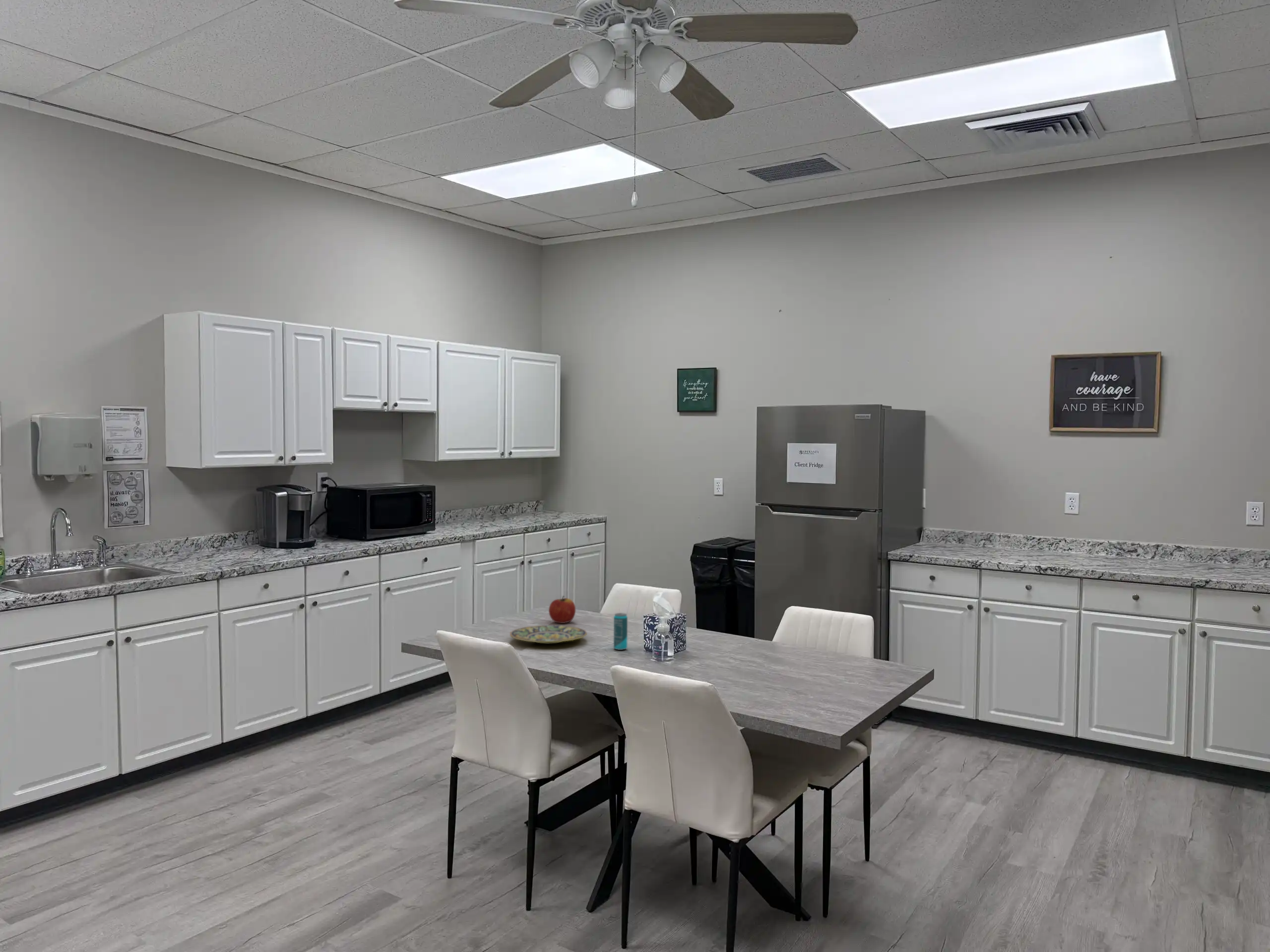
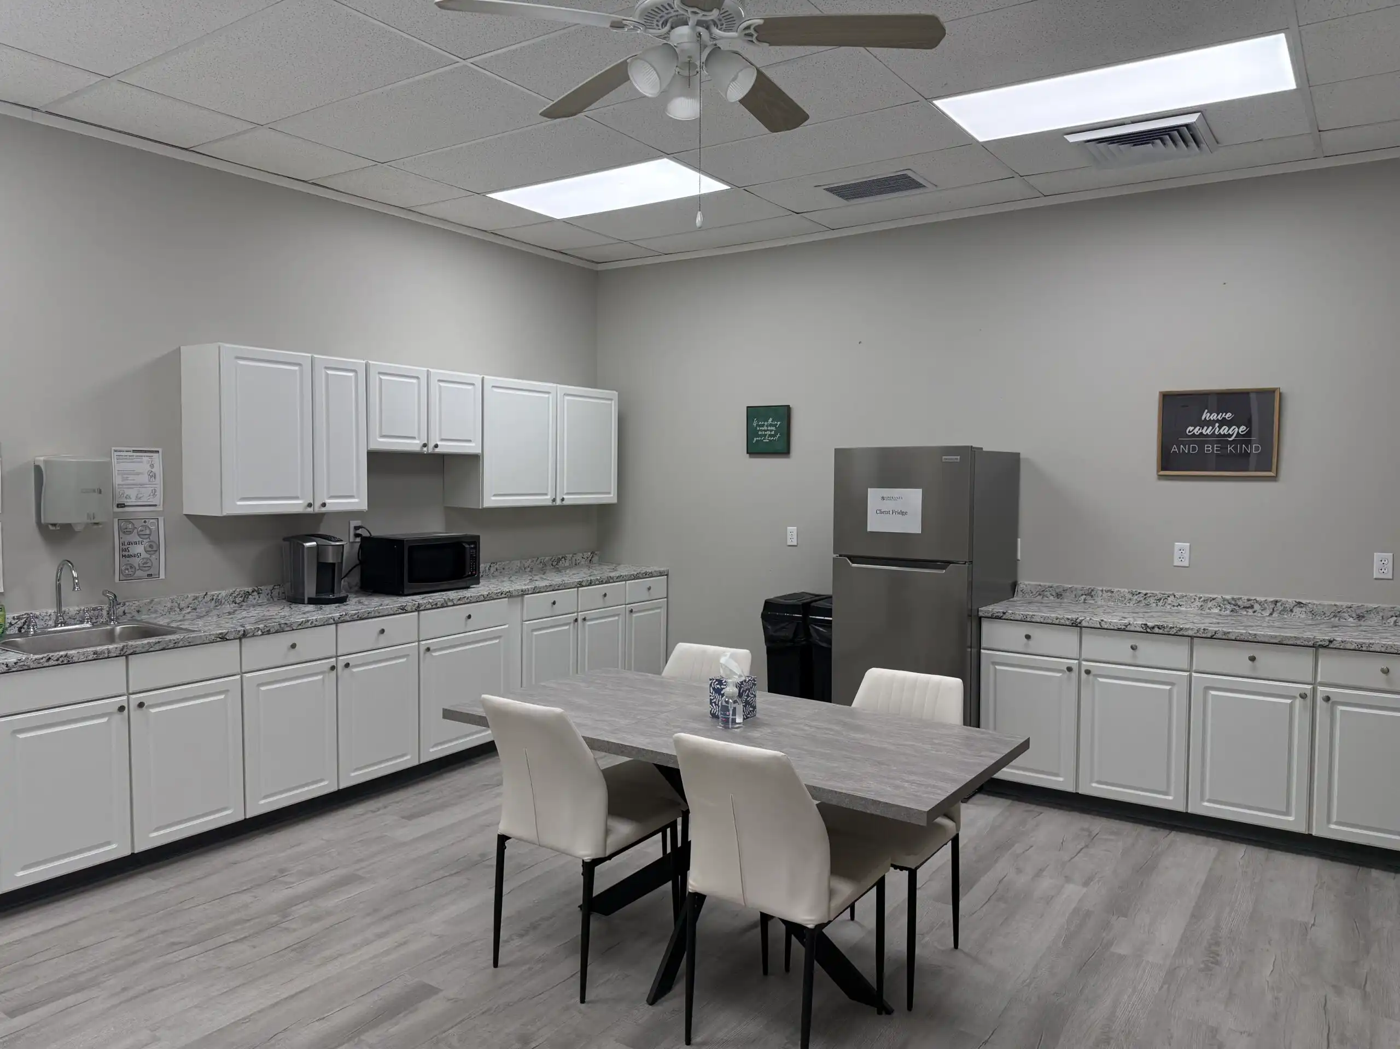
- beverage can [613,612,628,651]
- plate [509,625,587,645]
- apple [548,595,576,624]
